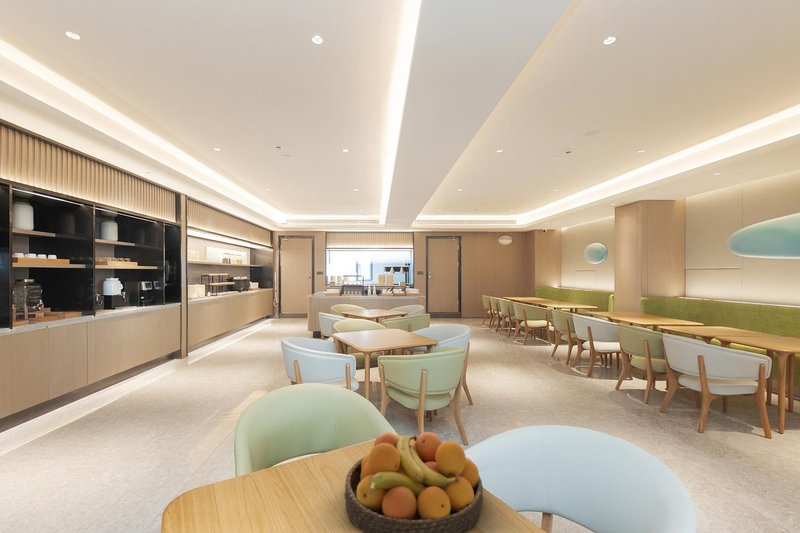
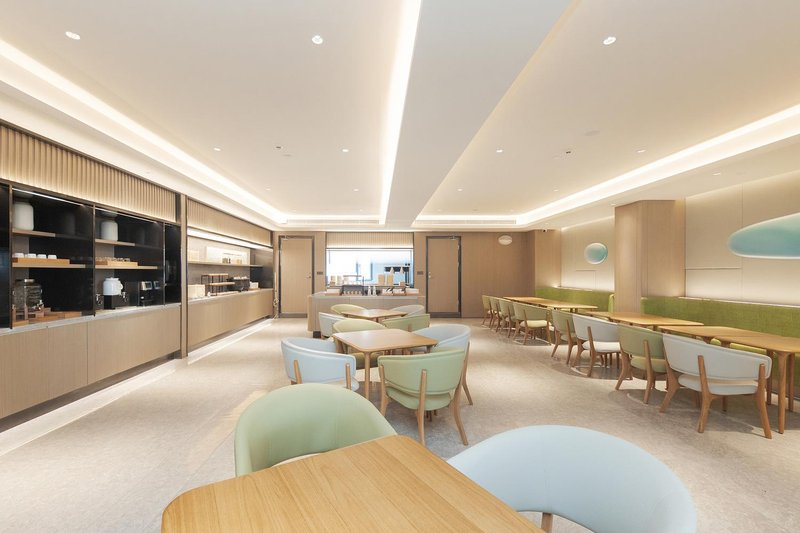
- fruit bowl [344,431,484,533]
